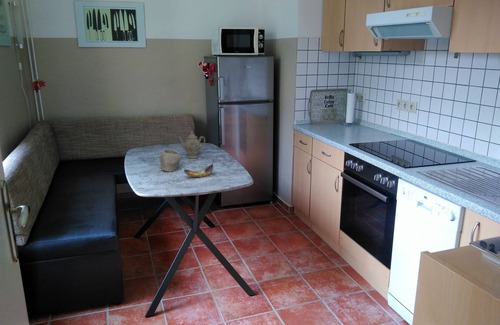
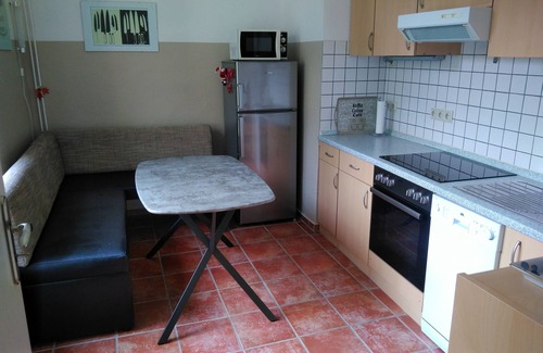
- bowl [158,148,182,173]
- chinaware [177,130,206,159]
- banana [183,159,215,178]
